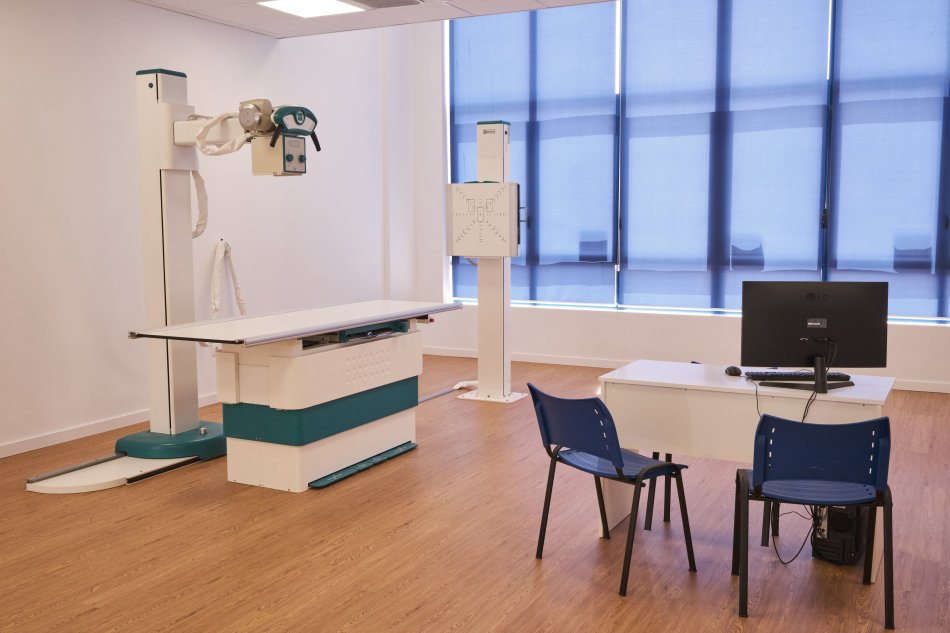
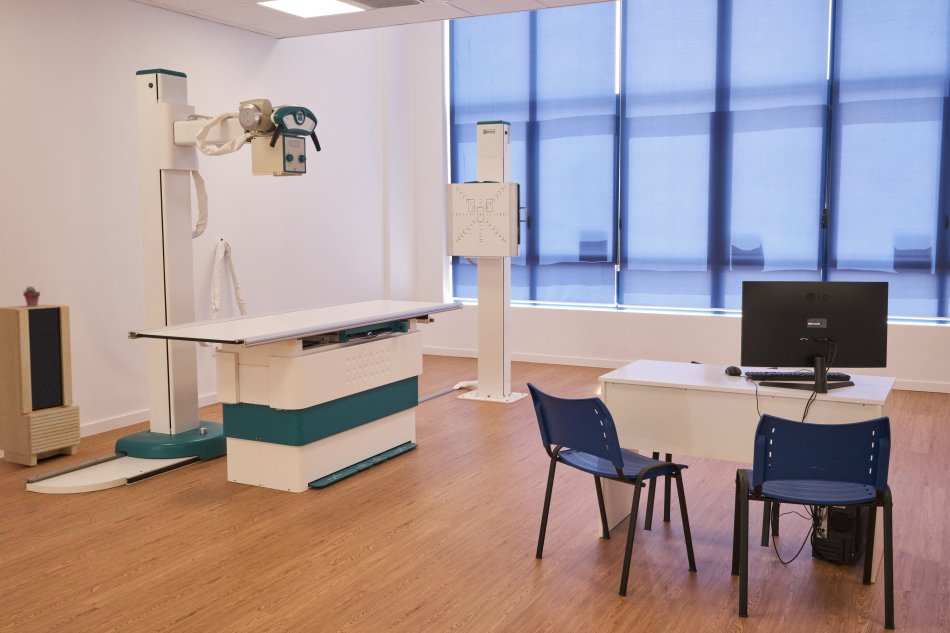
+ storage cabinet [0,303,82,467]
+ potted succulent [22,285,41,306]
